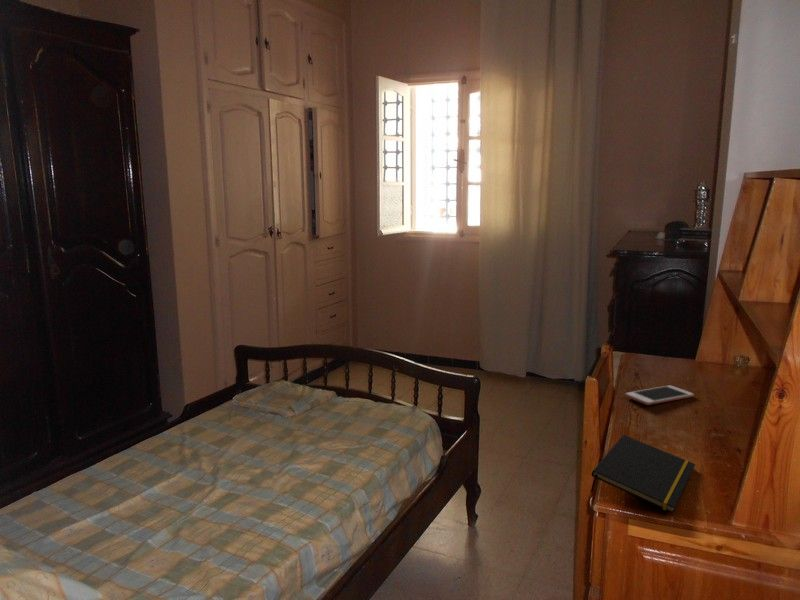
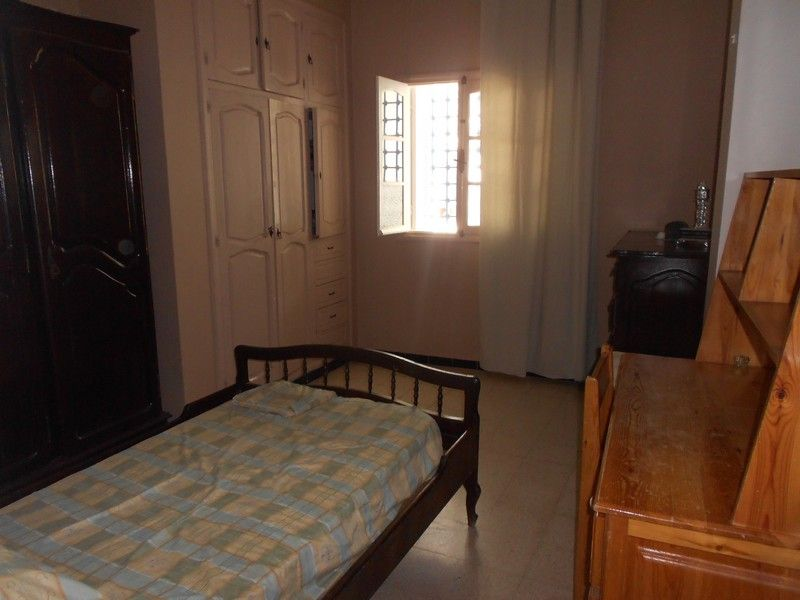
- cell phone [625,385,695,406]
- notepad [590,434,696,514]
